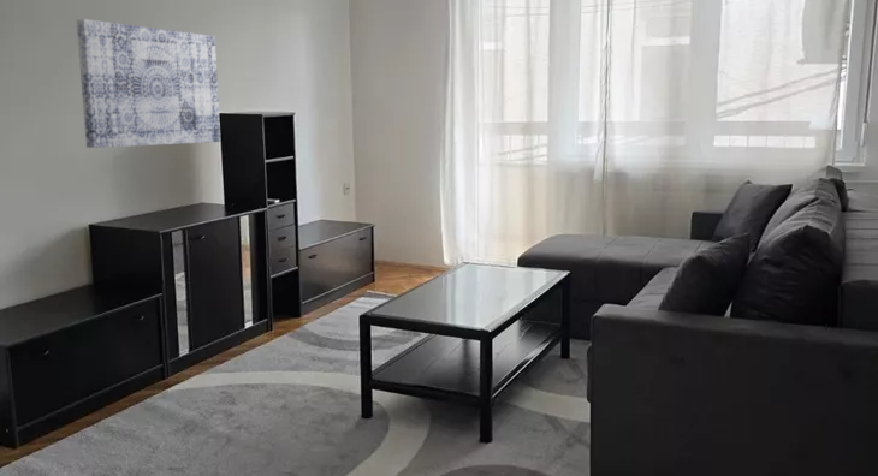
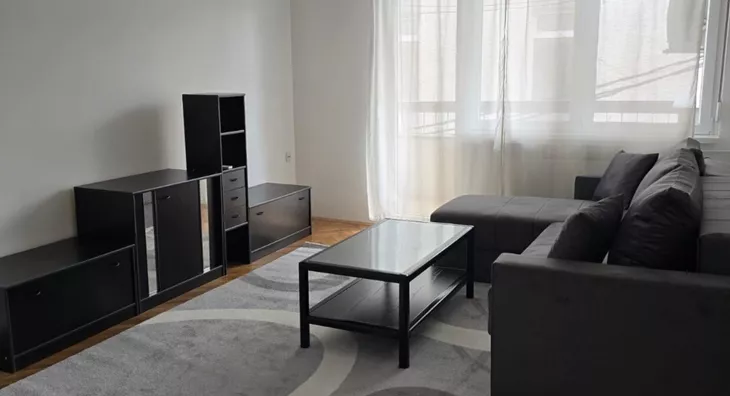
- wall art [76,18,221,149]
